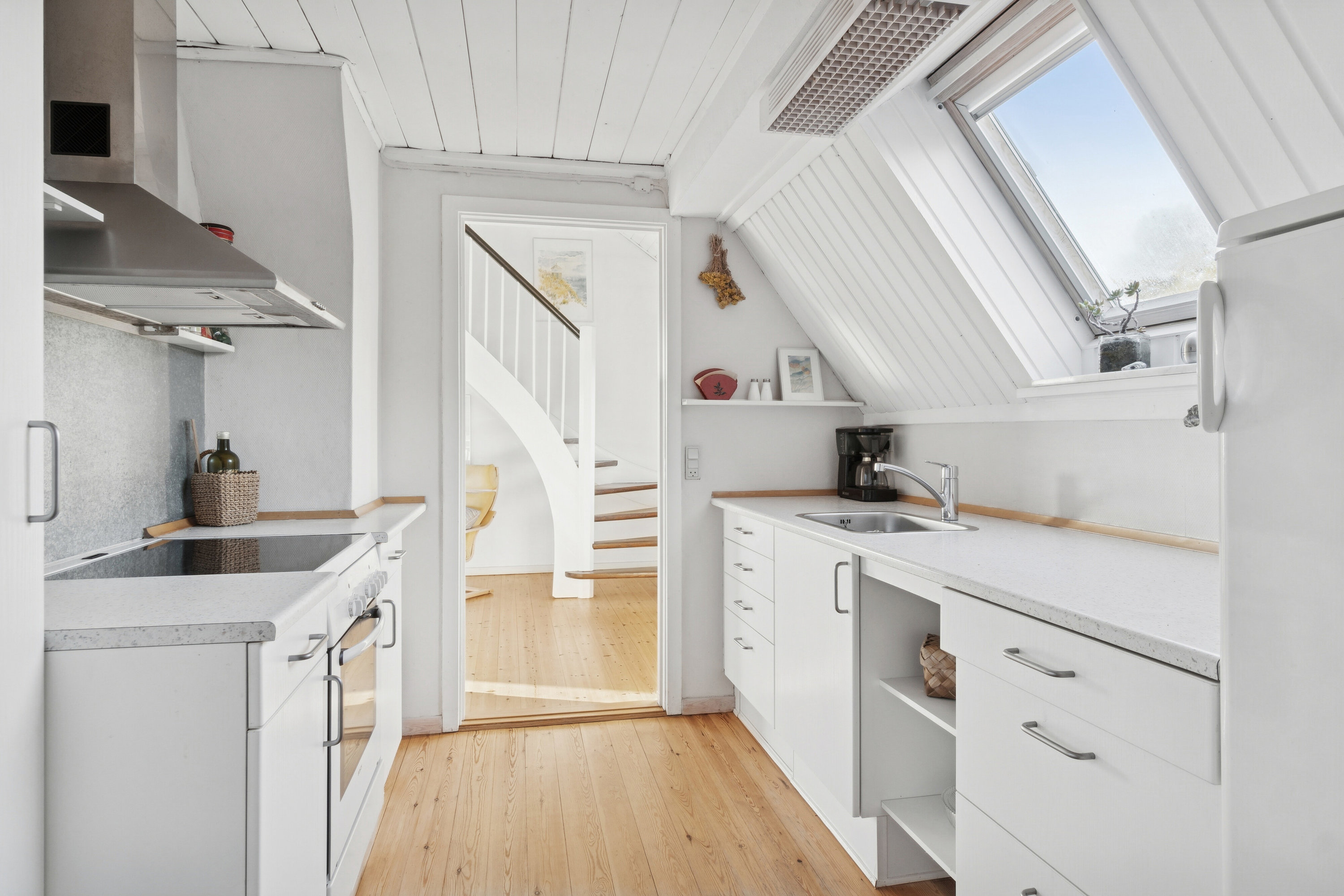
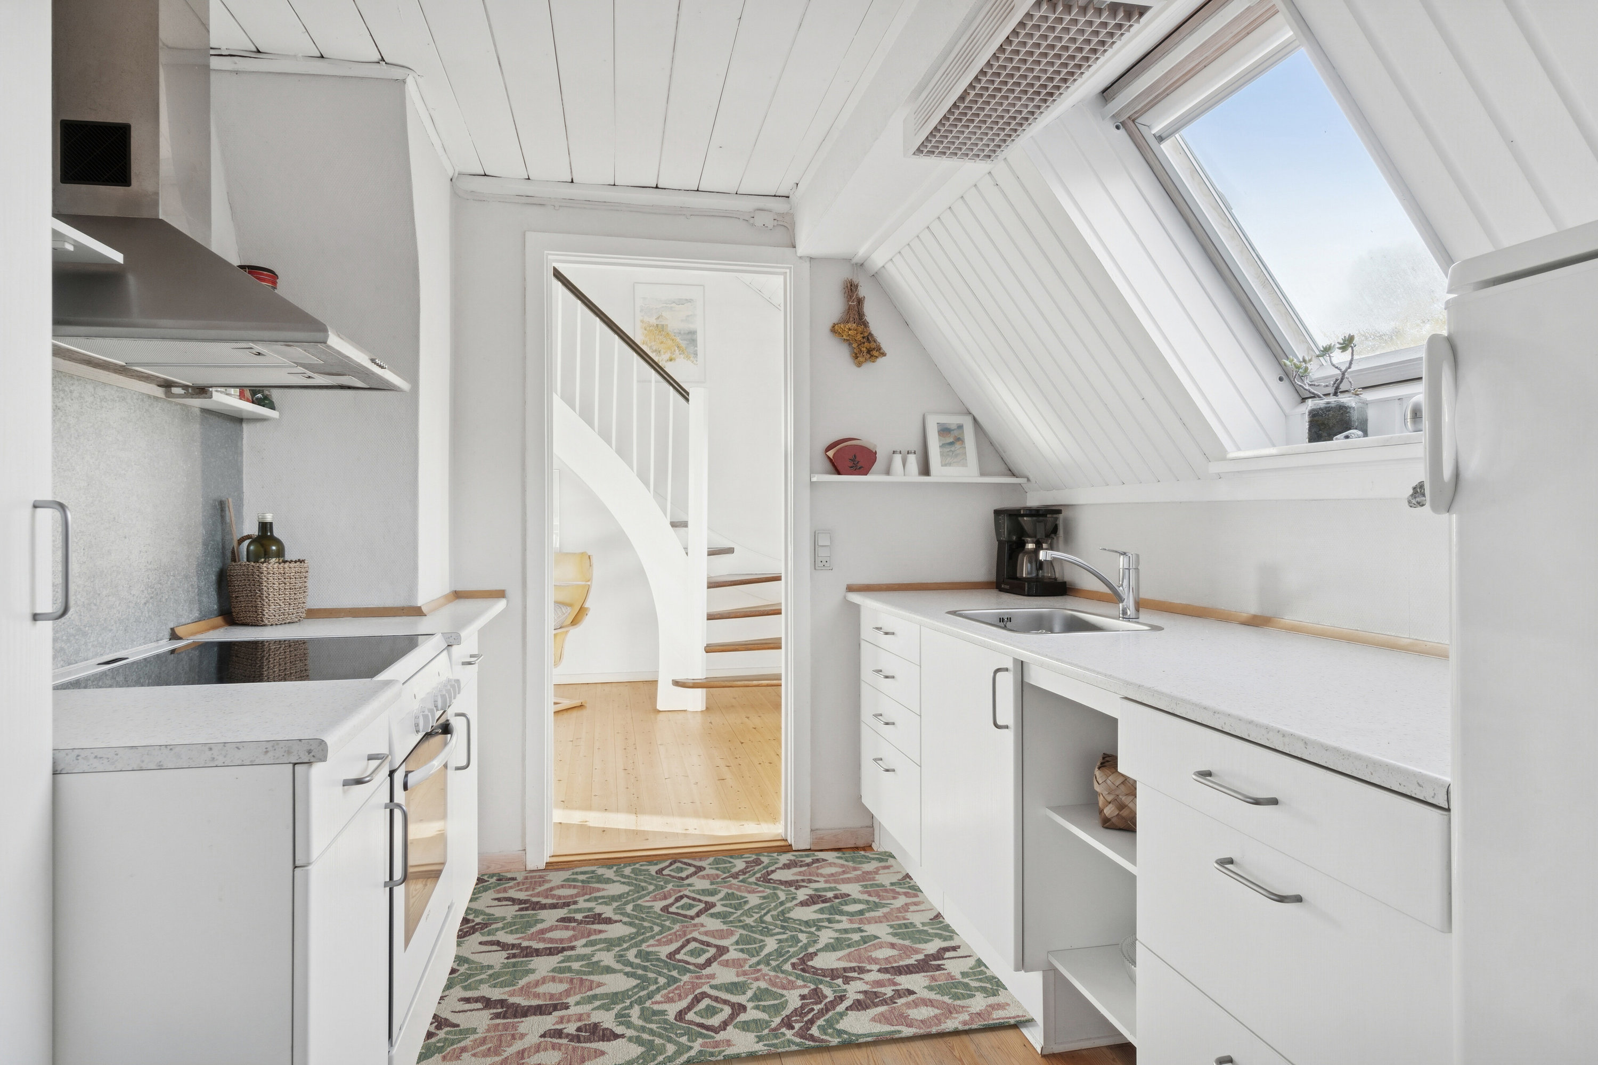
+ rug [416,850,1037,1065]
